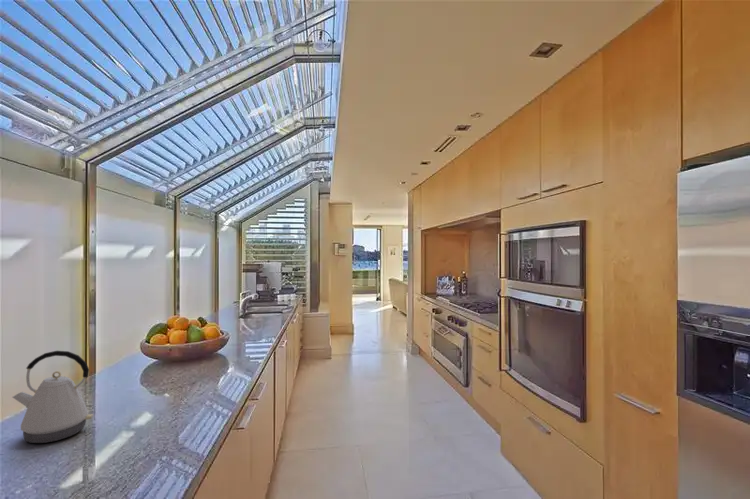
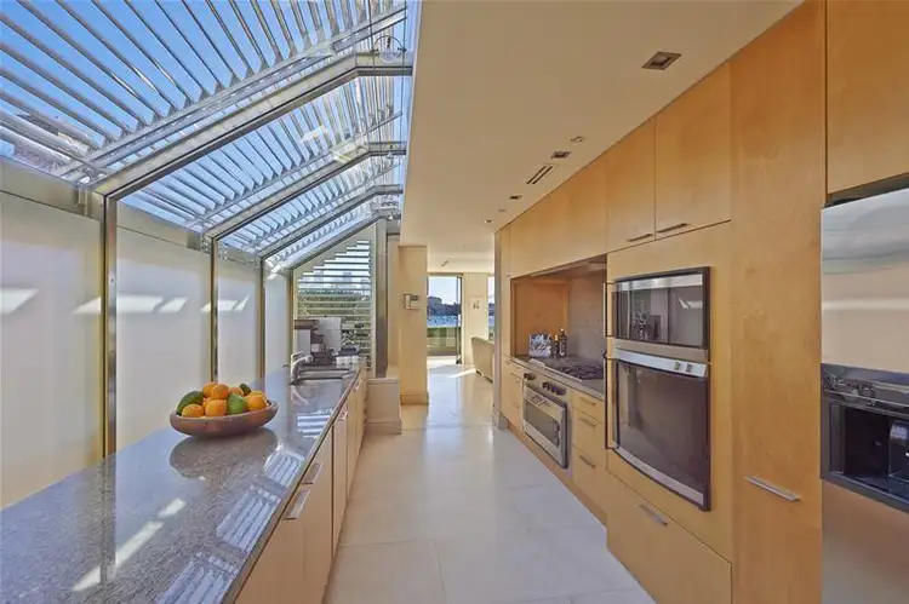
- kettle [11,350,94,444]
